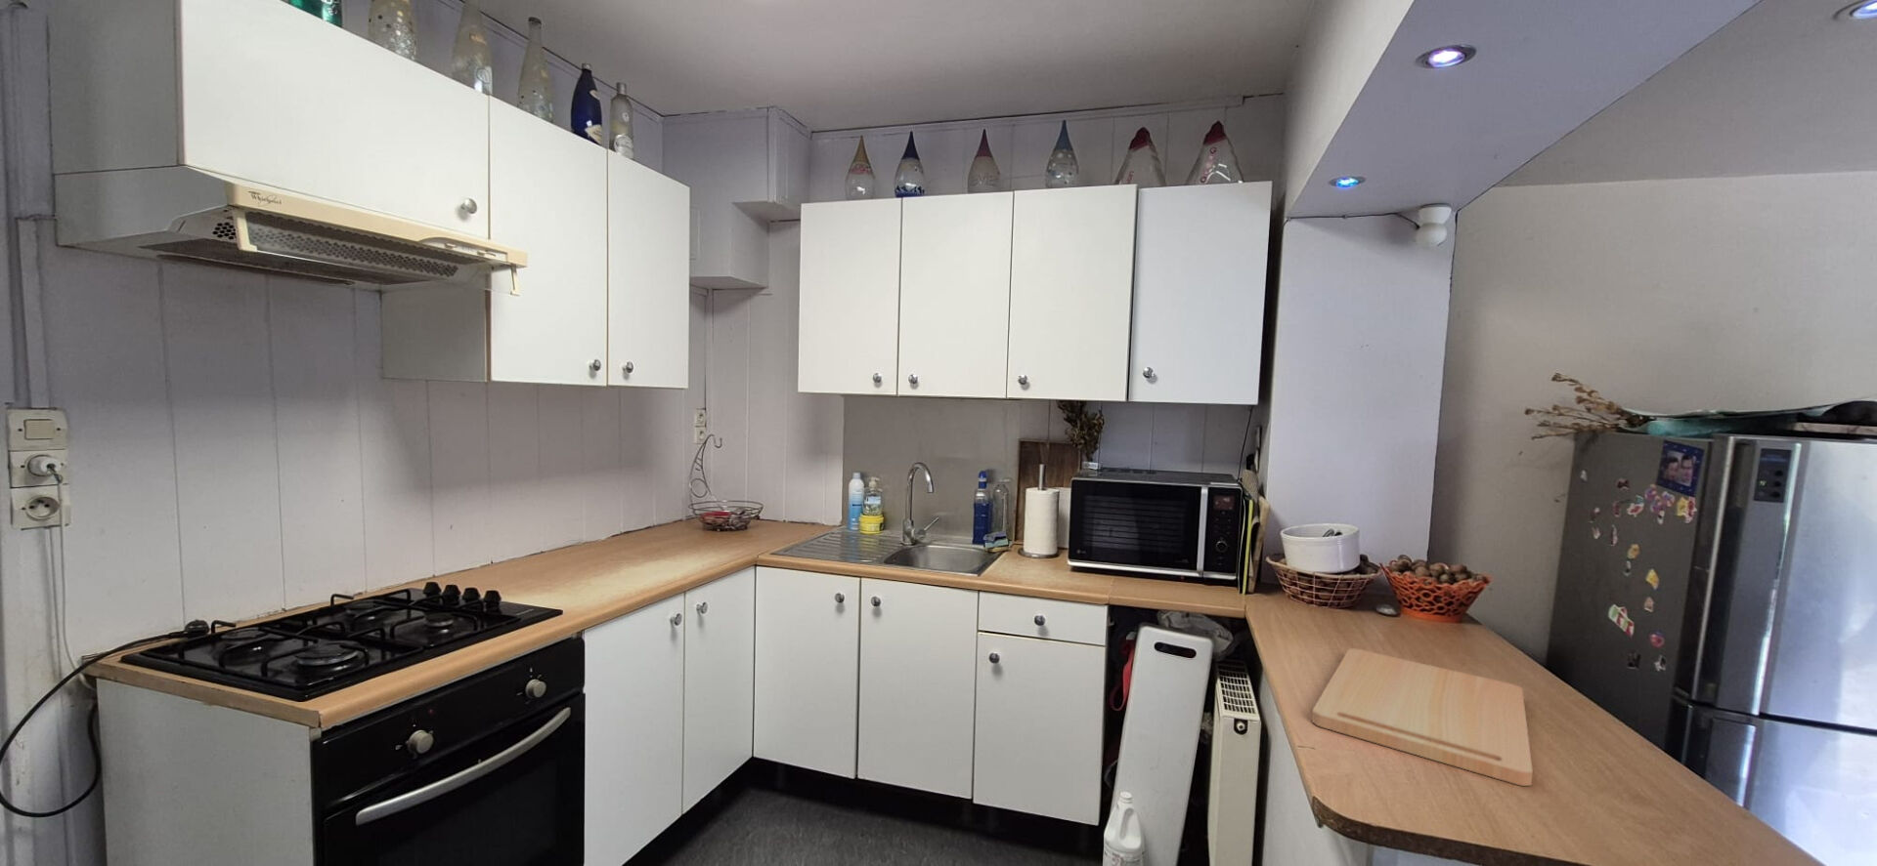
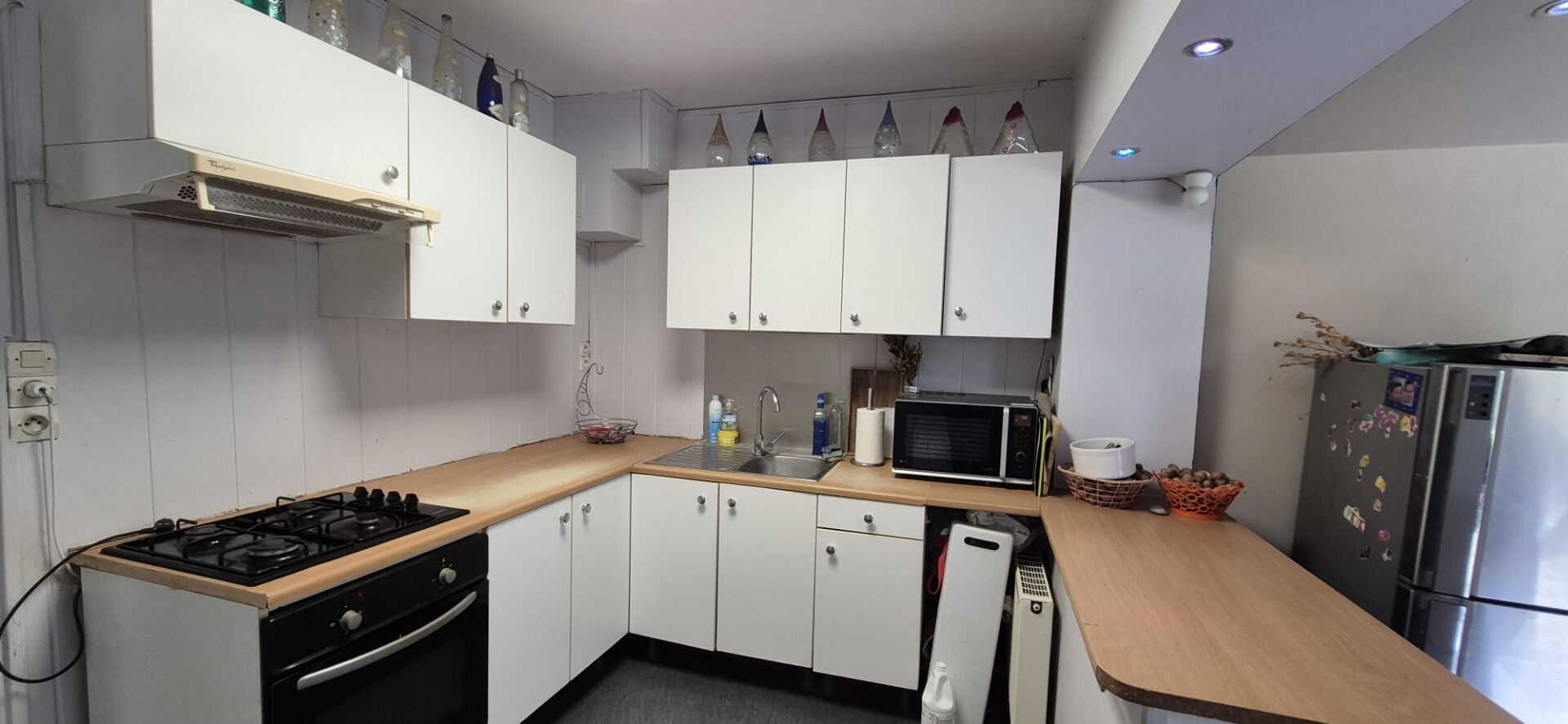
- cutting board [1311,647,1533,787]
